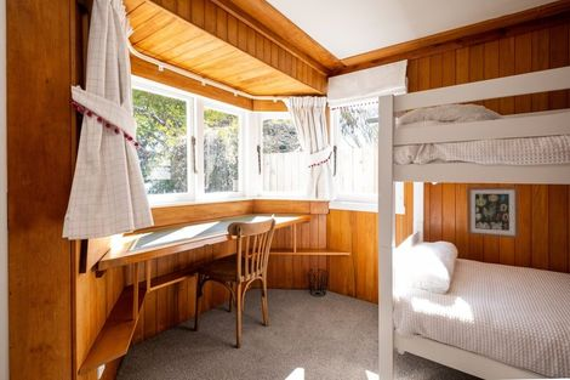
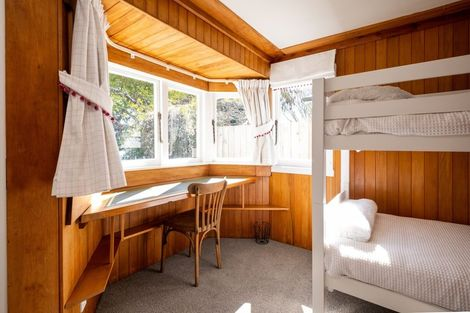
- wall art [466,186,520,240]
